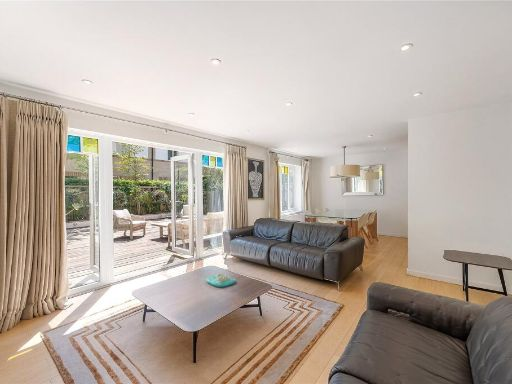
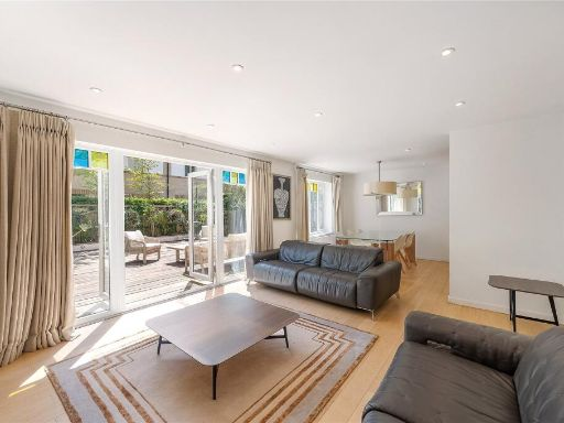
- decorative tray [206,269,237,288]
